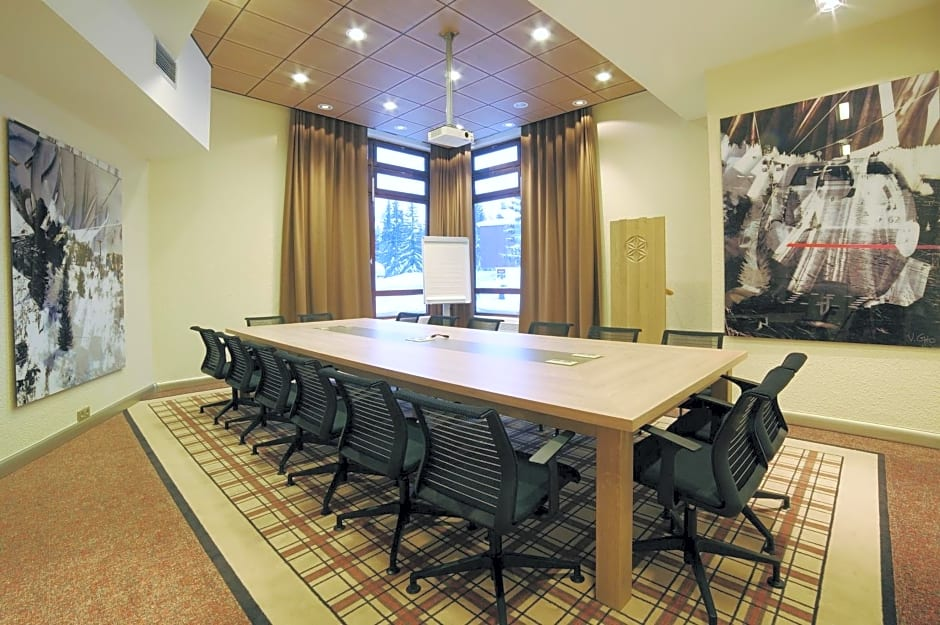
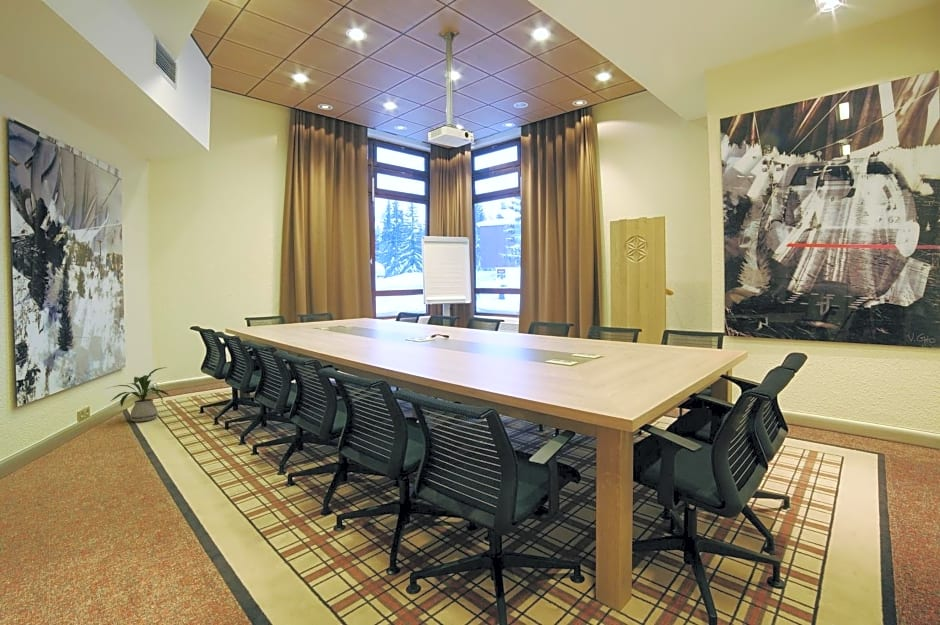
+ house plant [105,366,172,423]
